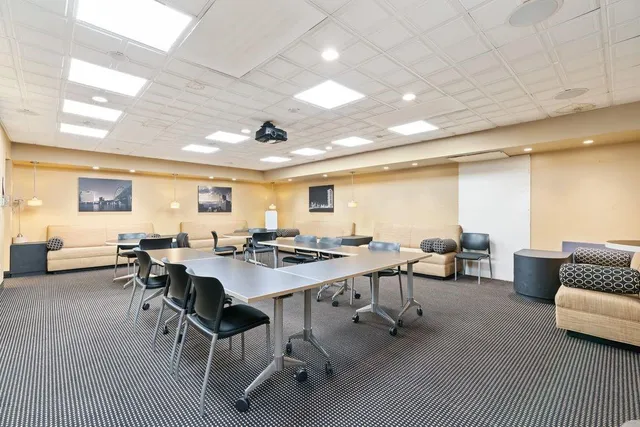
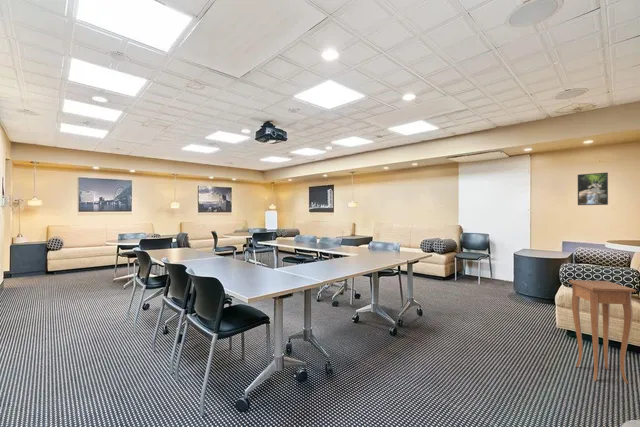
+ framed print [577,172,609,206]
+ side table [568,279,637,384]
